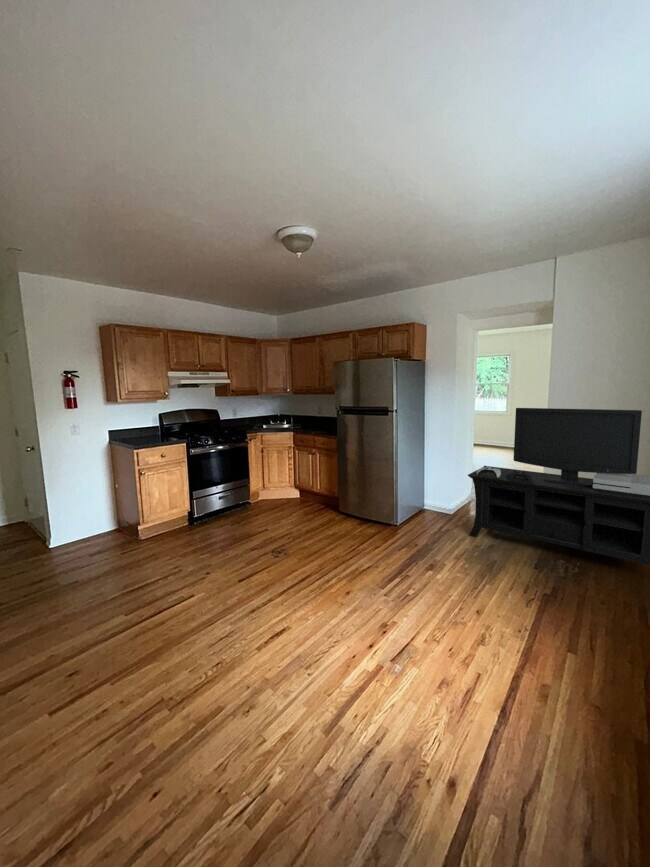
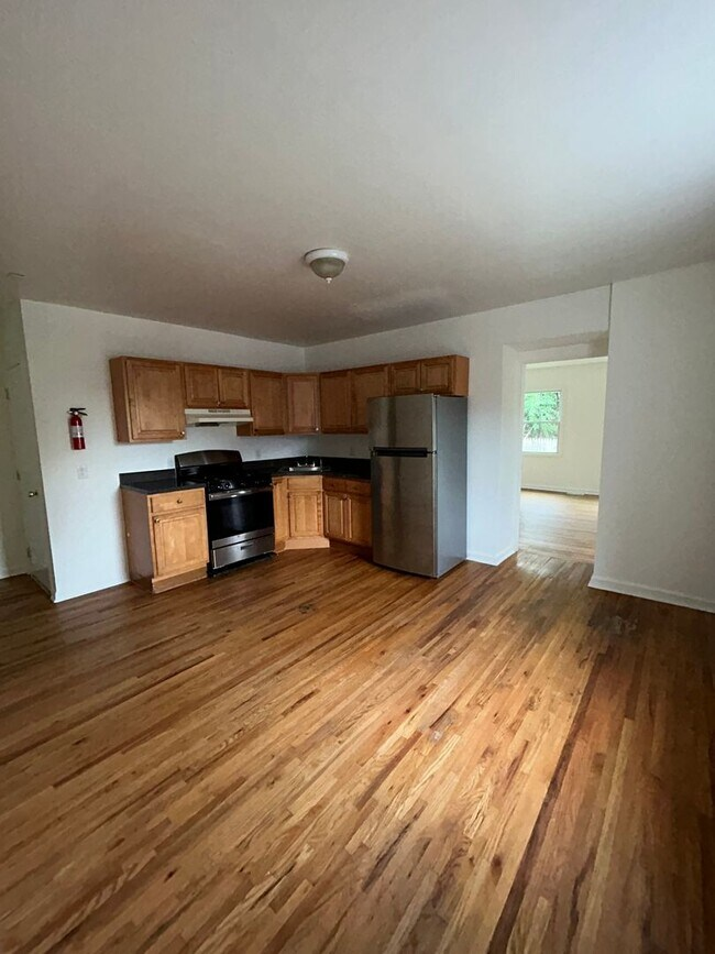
- media console [467,407,650,566]
